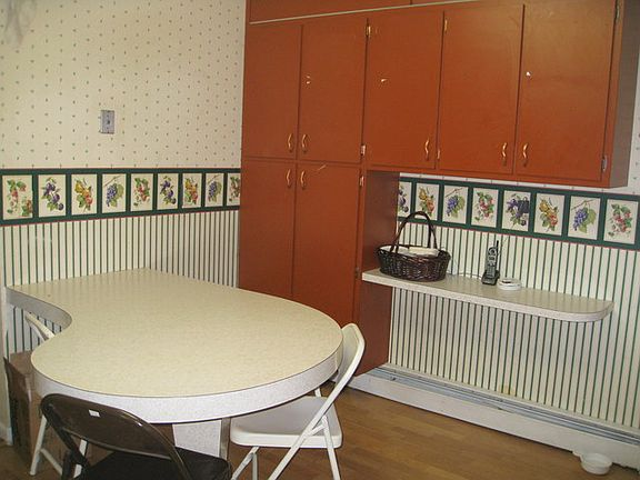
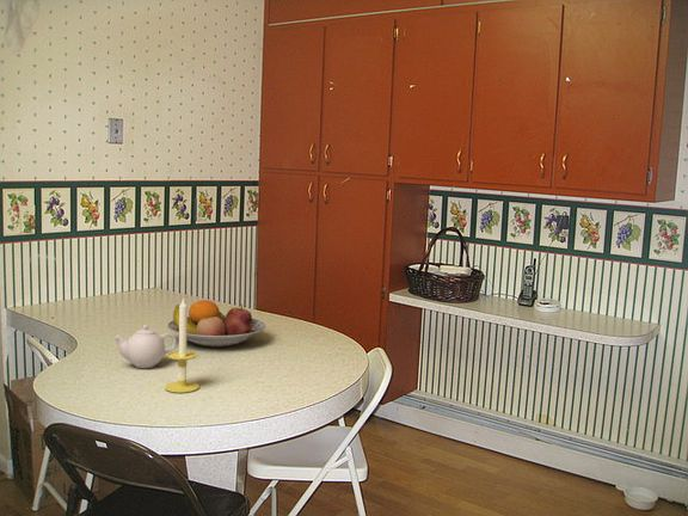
+ candle [164,296,201,394]
+ teapot [112,324,177,369]
+ fruit bowl [166,299,266,348]
